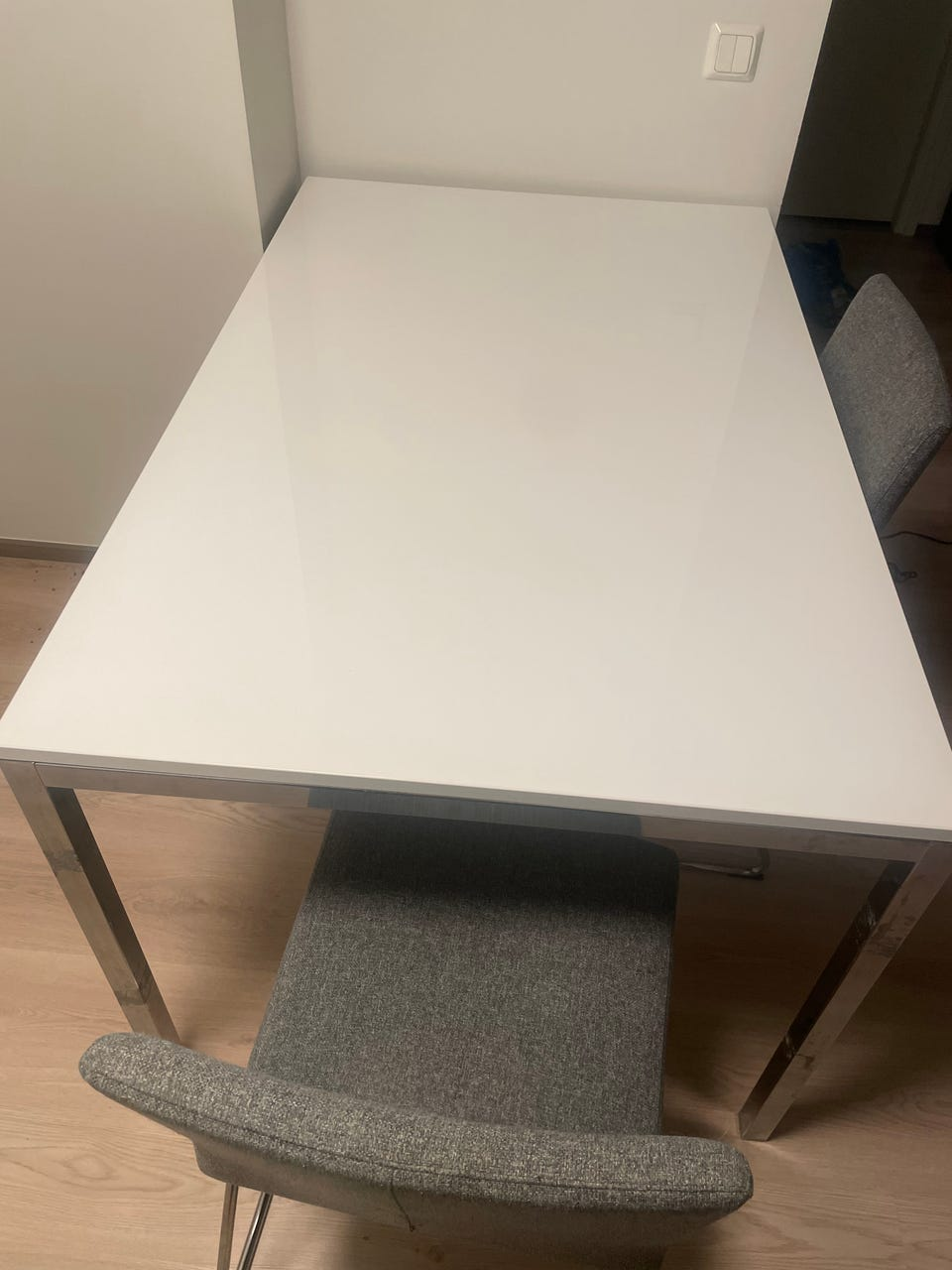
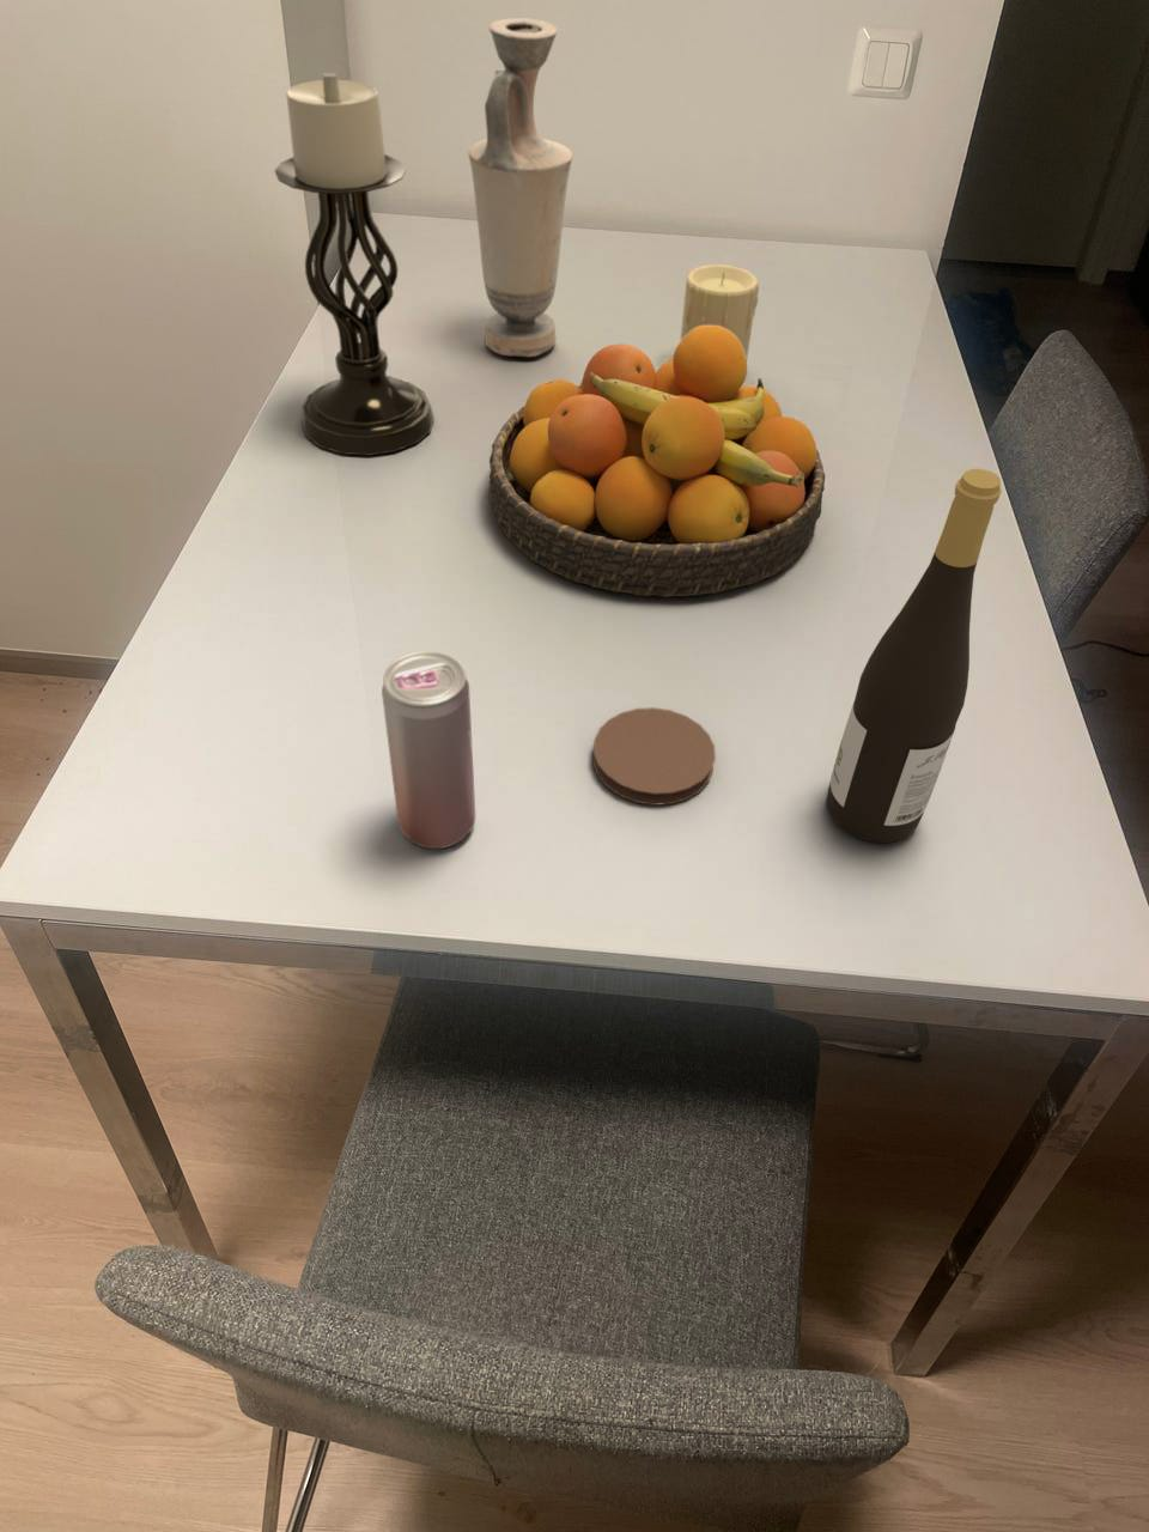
+ beverage can [380,650,477,849]
+ vase [467,17,574,358]
+ wine bottle [826,468,1003,843]
+ fruit bowl [489,326,826,598]
+ coaster [591,706,717,807]
+ candle holder [274,72,436,457]
+ candle [678,263,760,361]
